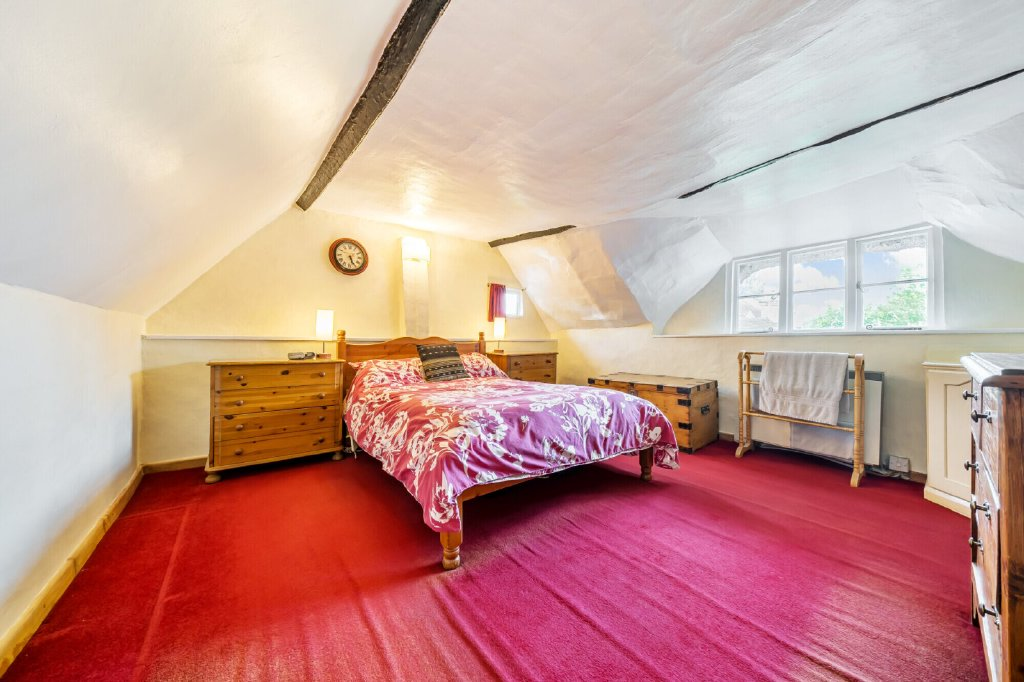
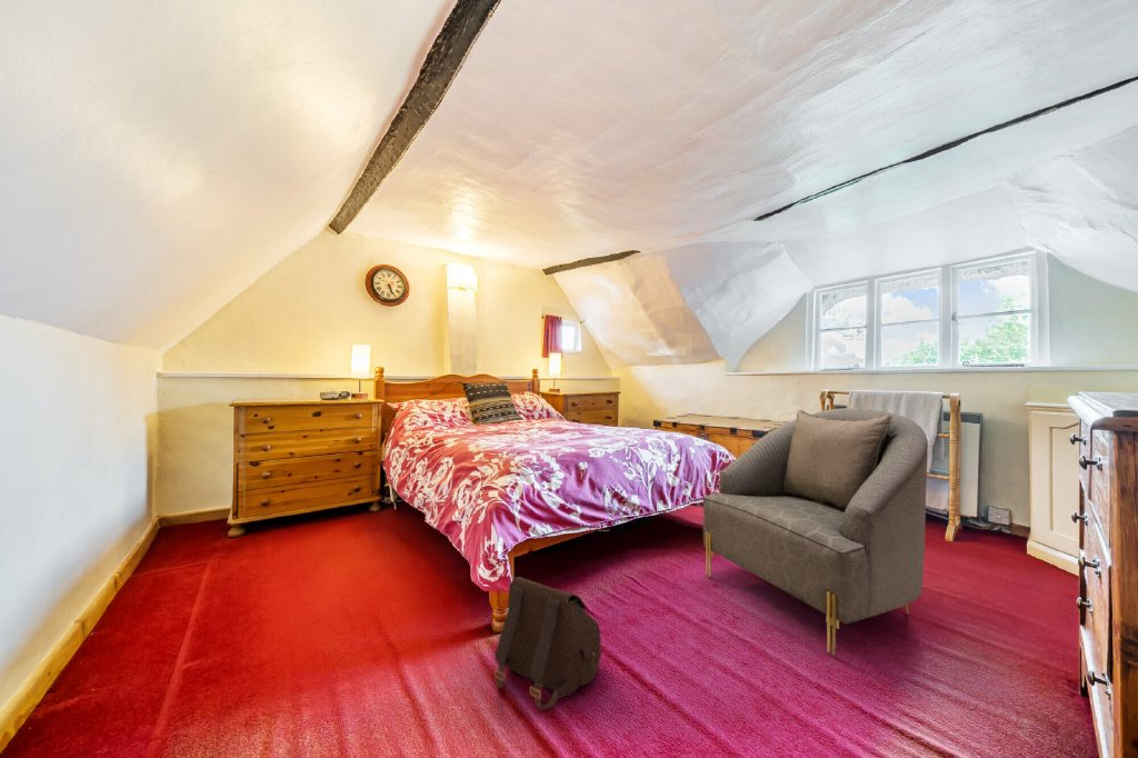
+ armchair [702,407,929,658]
+ satchel [493,576,602,711]
